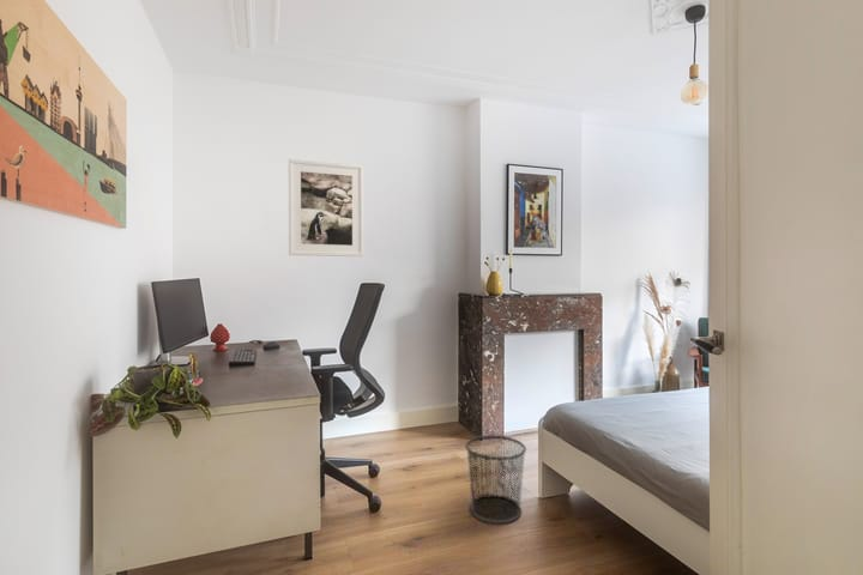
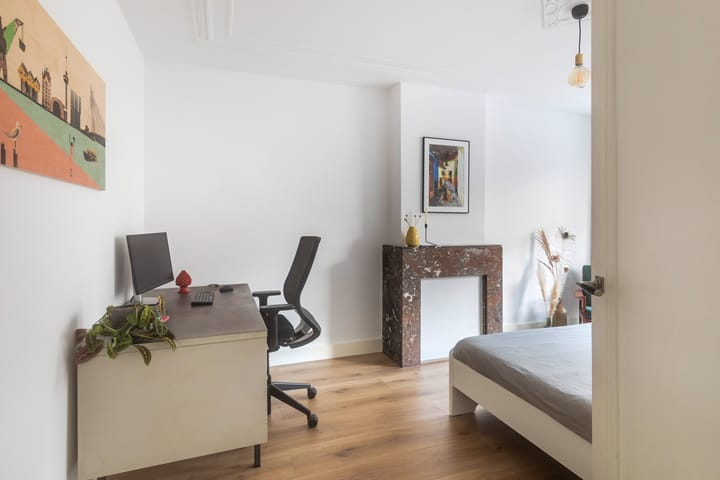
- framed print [288,158,364,258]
- waste bin [464,434,527,525]
